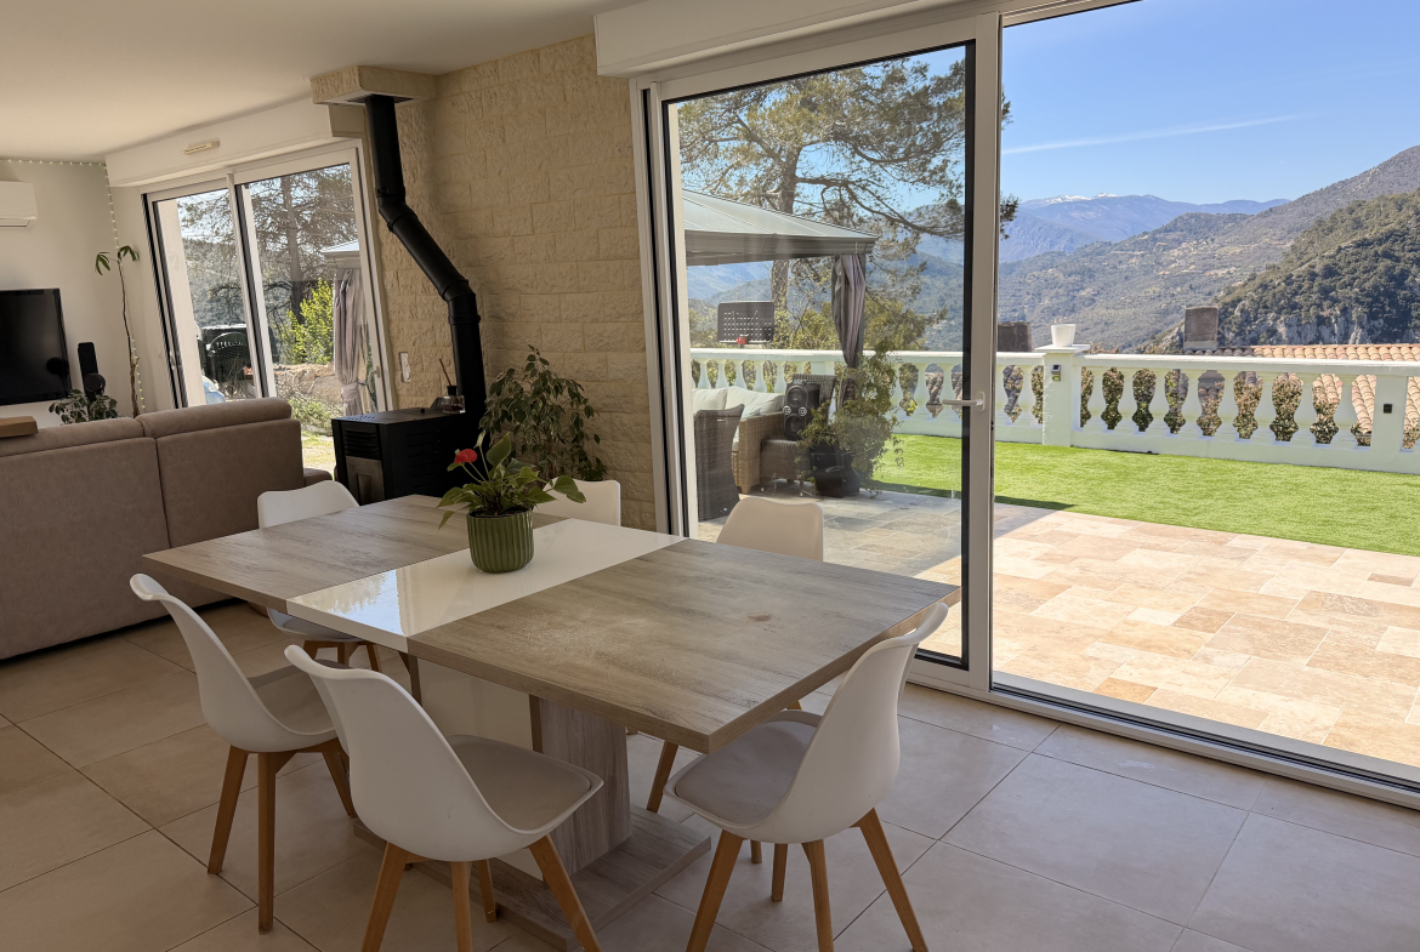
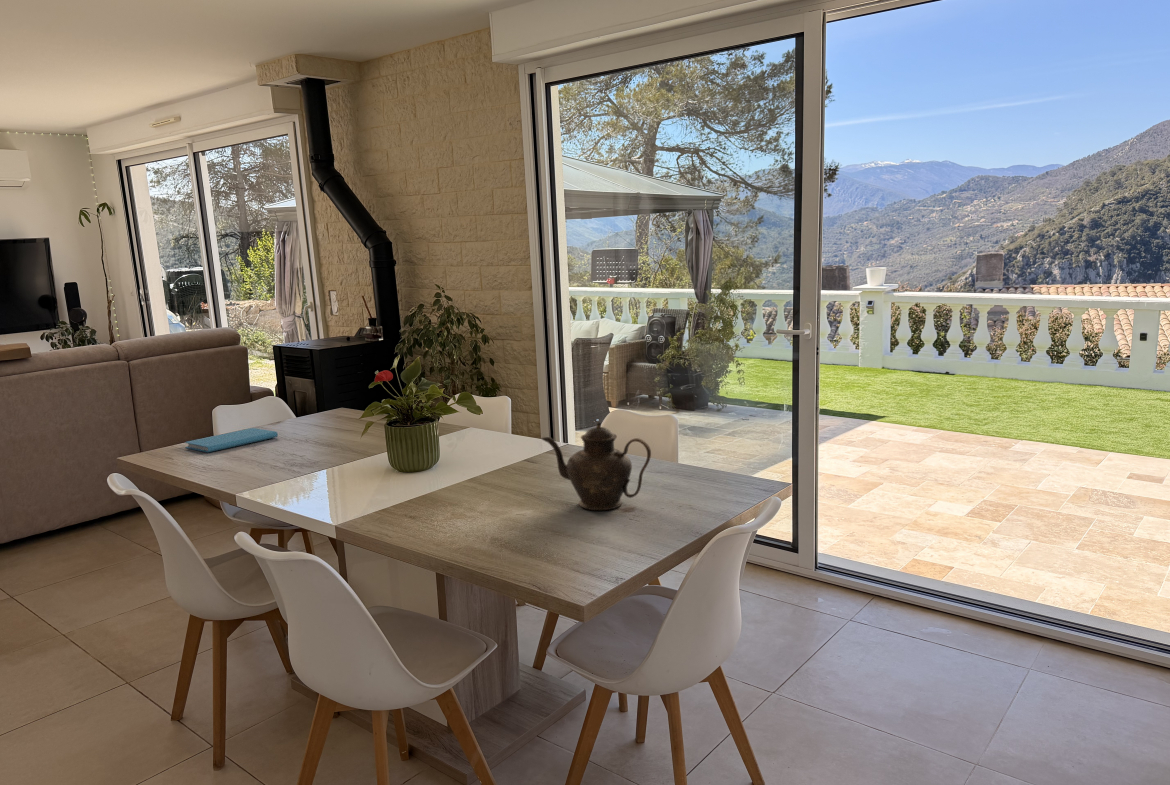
+ teapot [540,421,652,511]
+ book [184,427,279,453]
